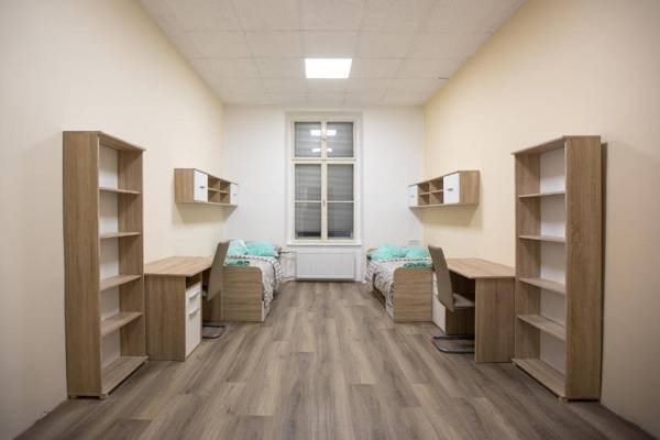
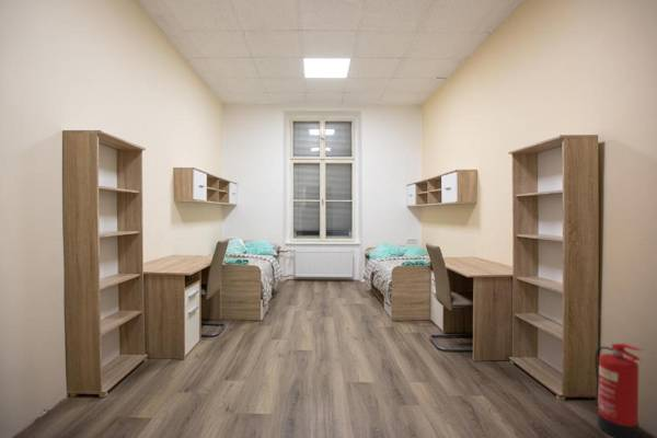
+ fire extinguisher [593,343,644,438]
